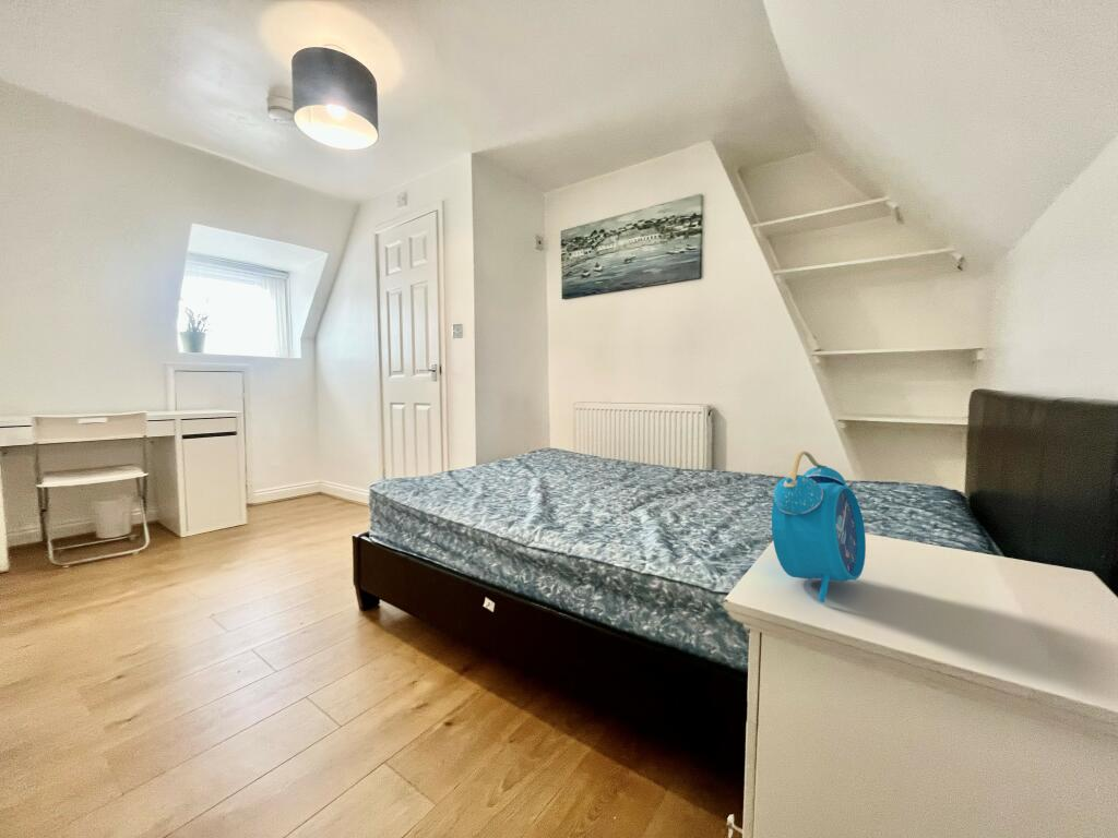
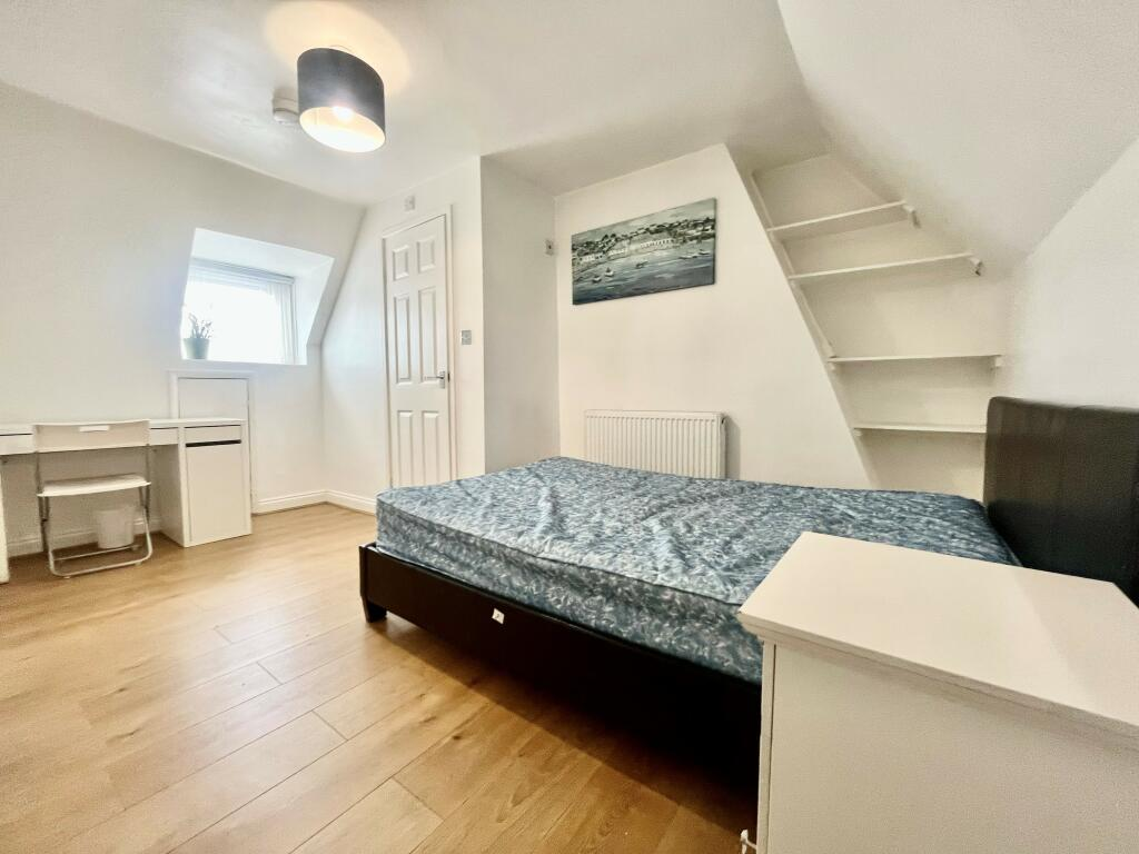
- alarm clock [771,451,867,603]
